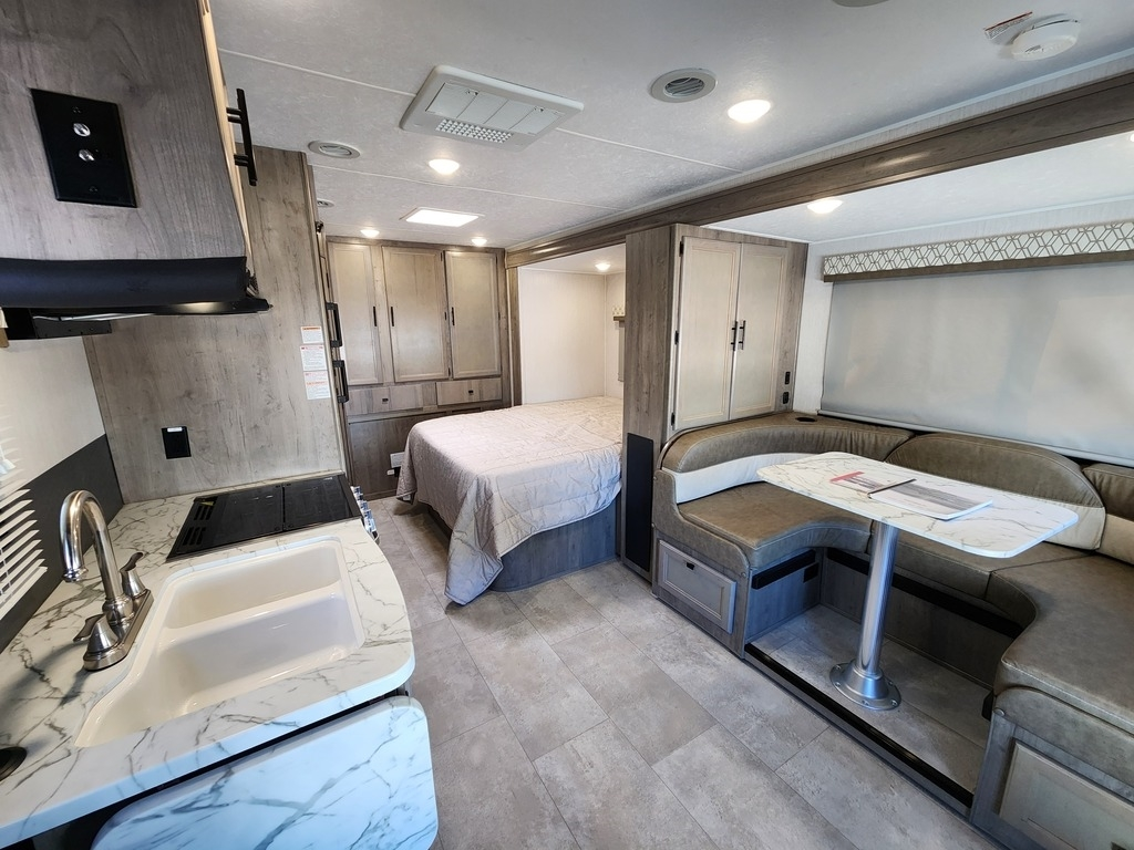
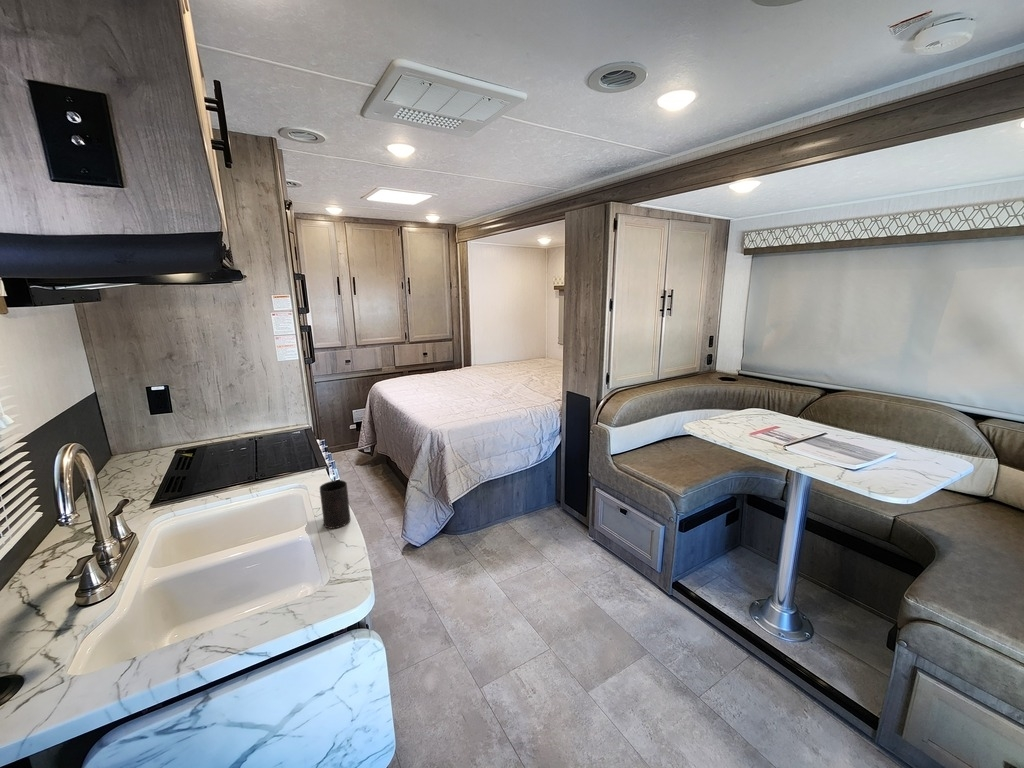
+ cup [319,479,352,530]
